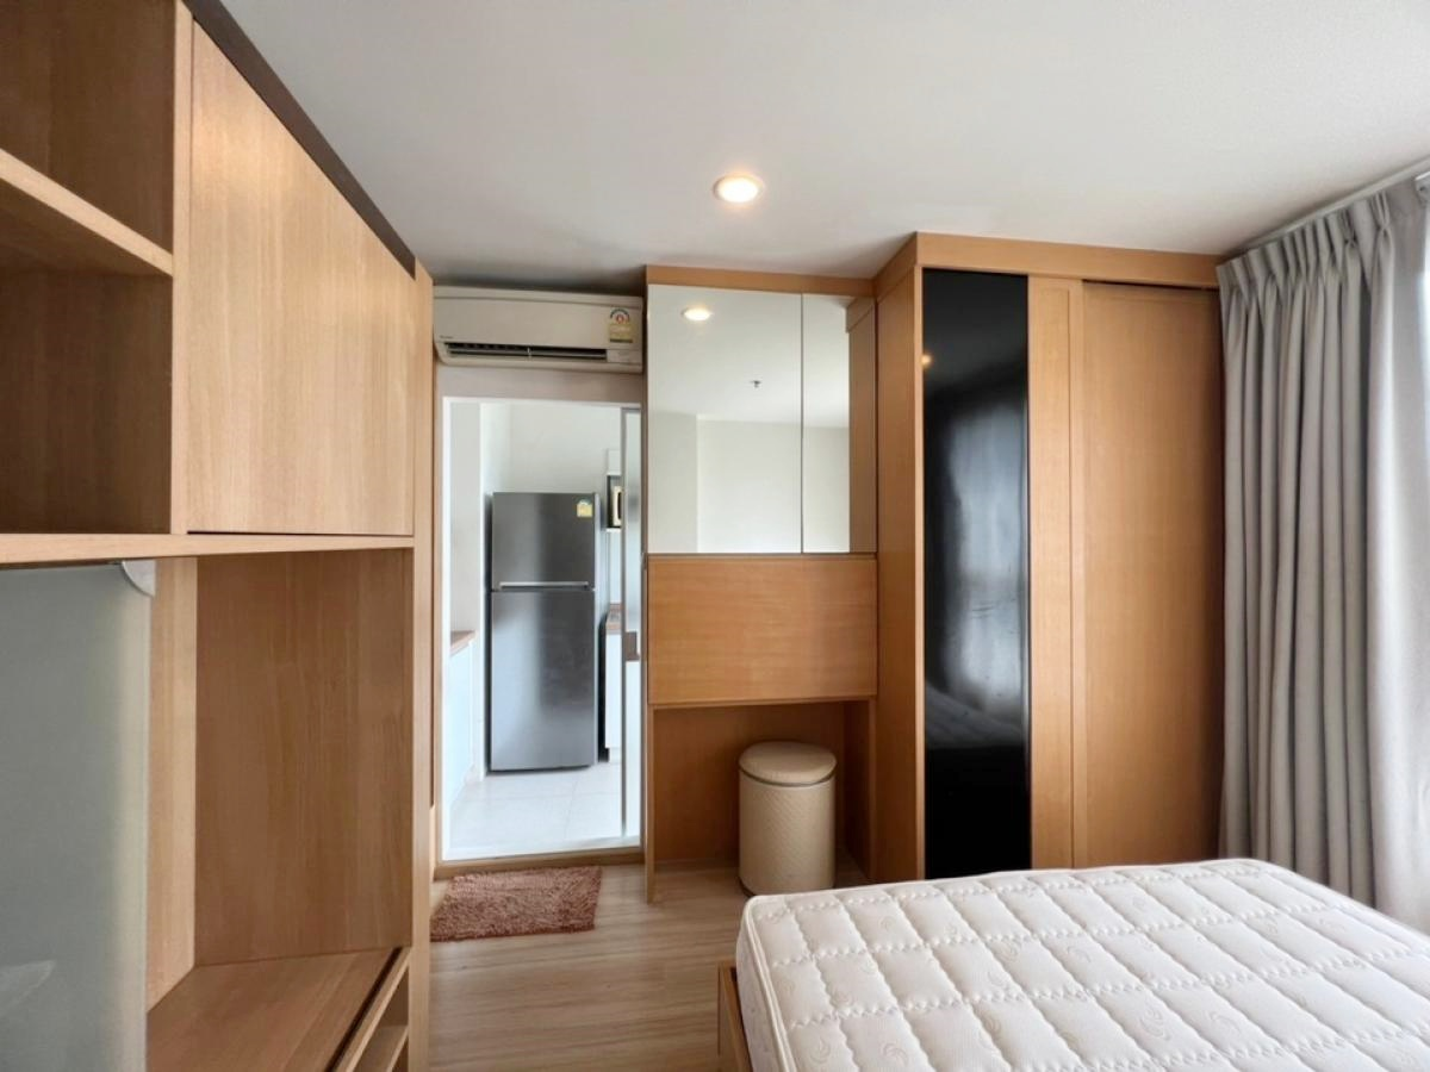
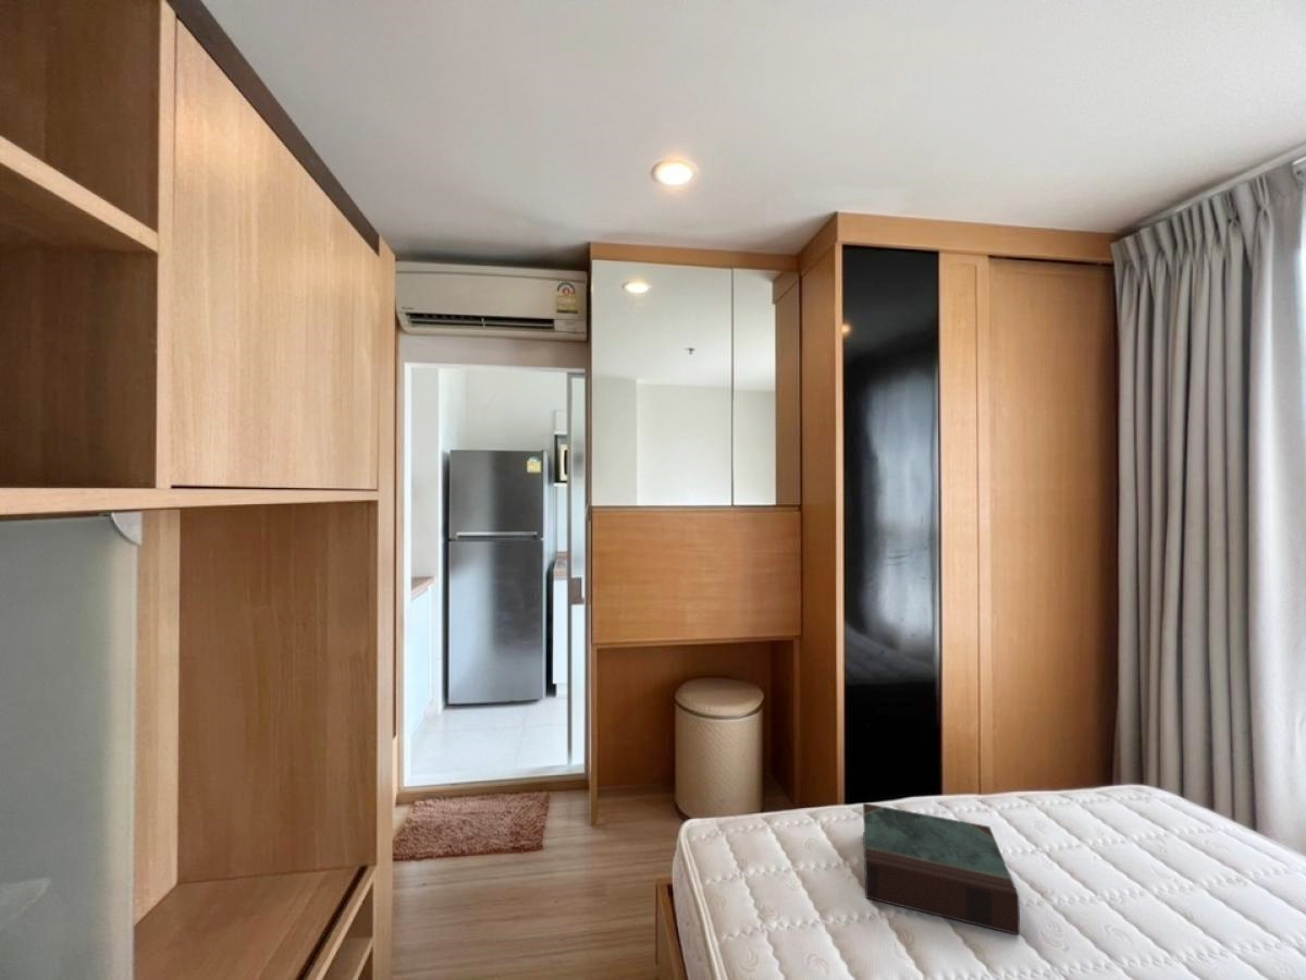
+ book [862,801,1021,936]
